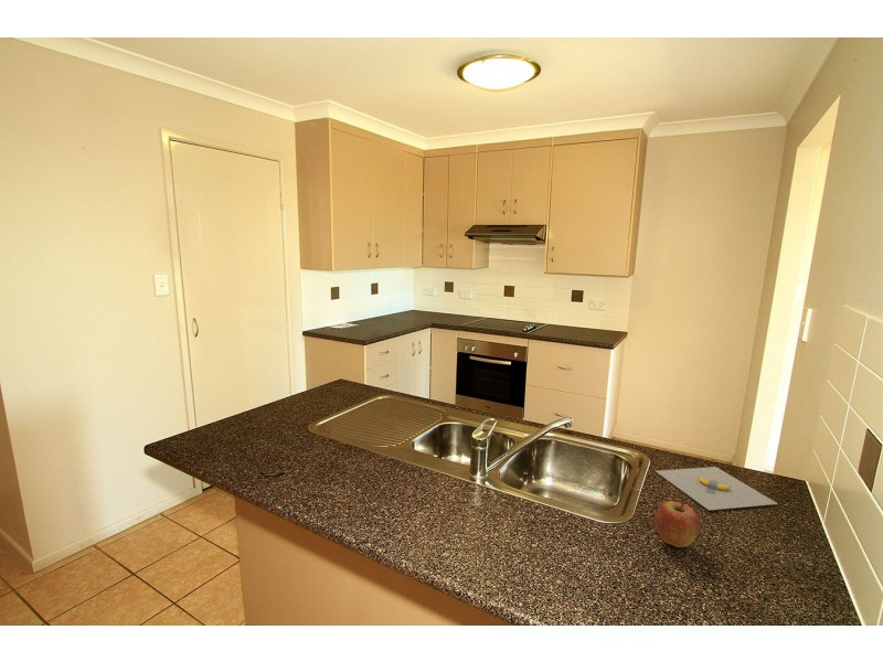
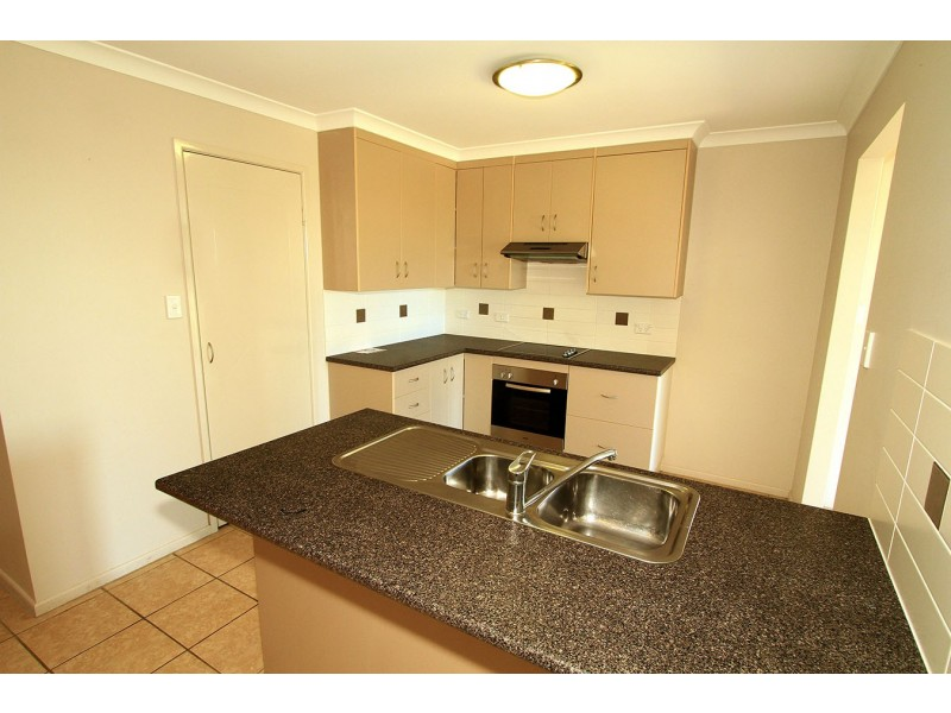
- banana [655,466,778,512]
- apple [653,500,700,548]
